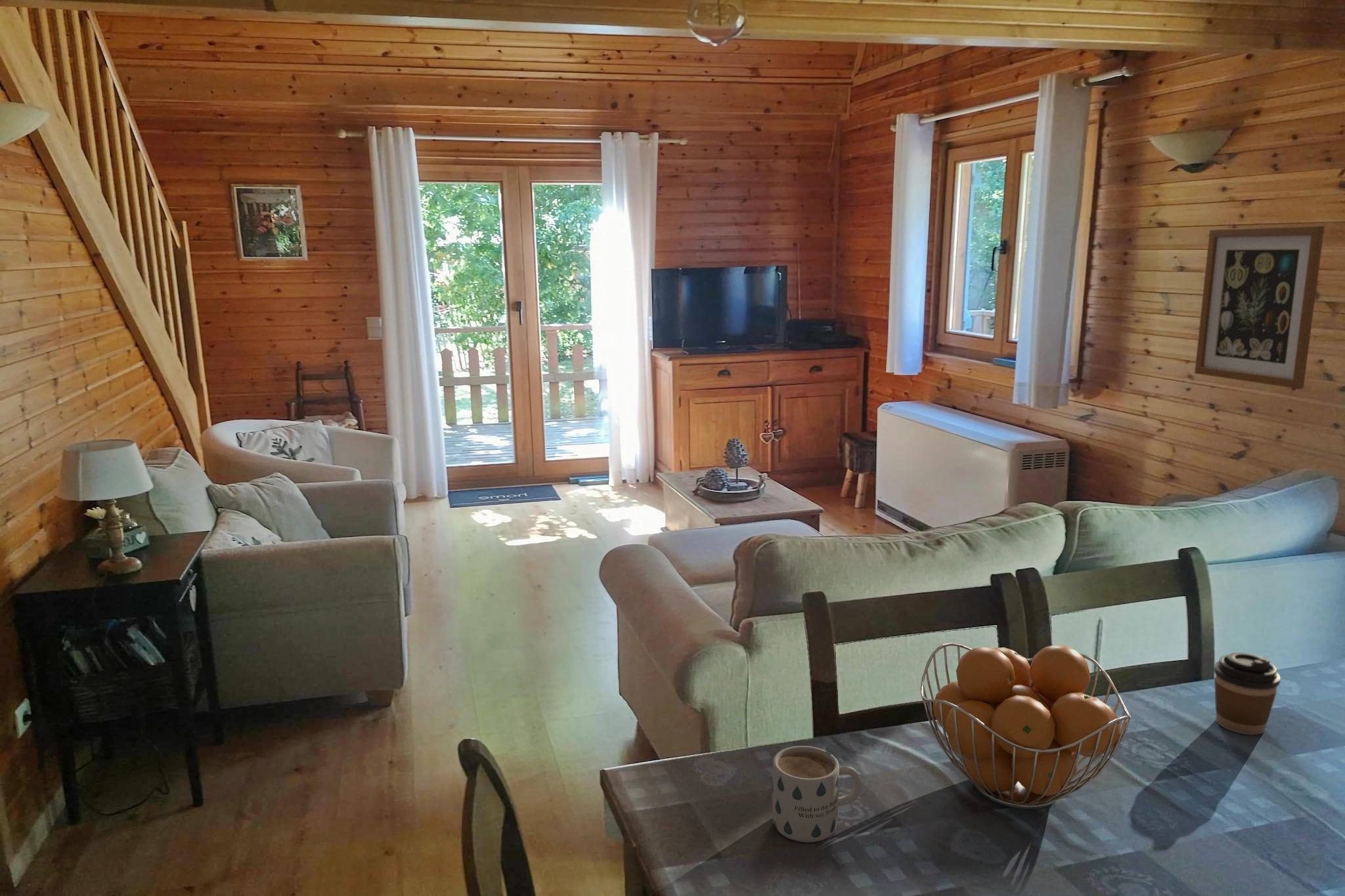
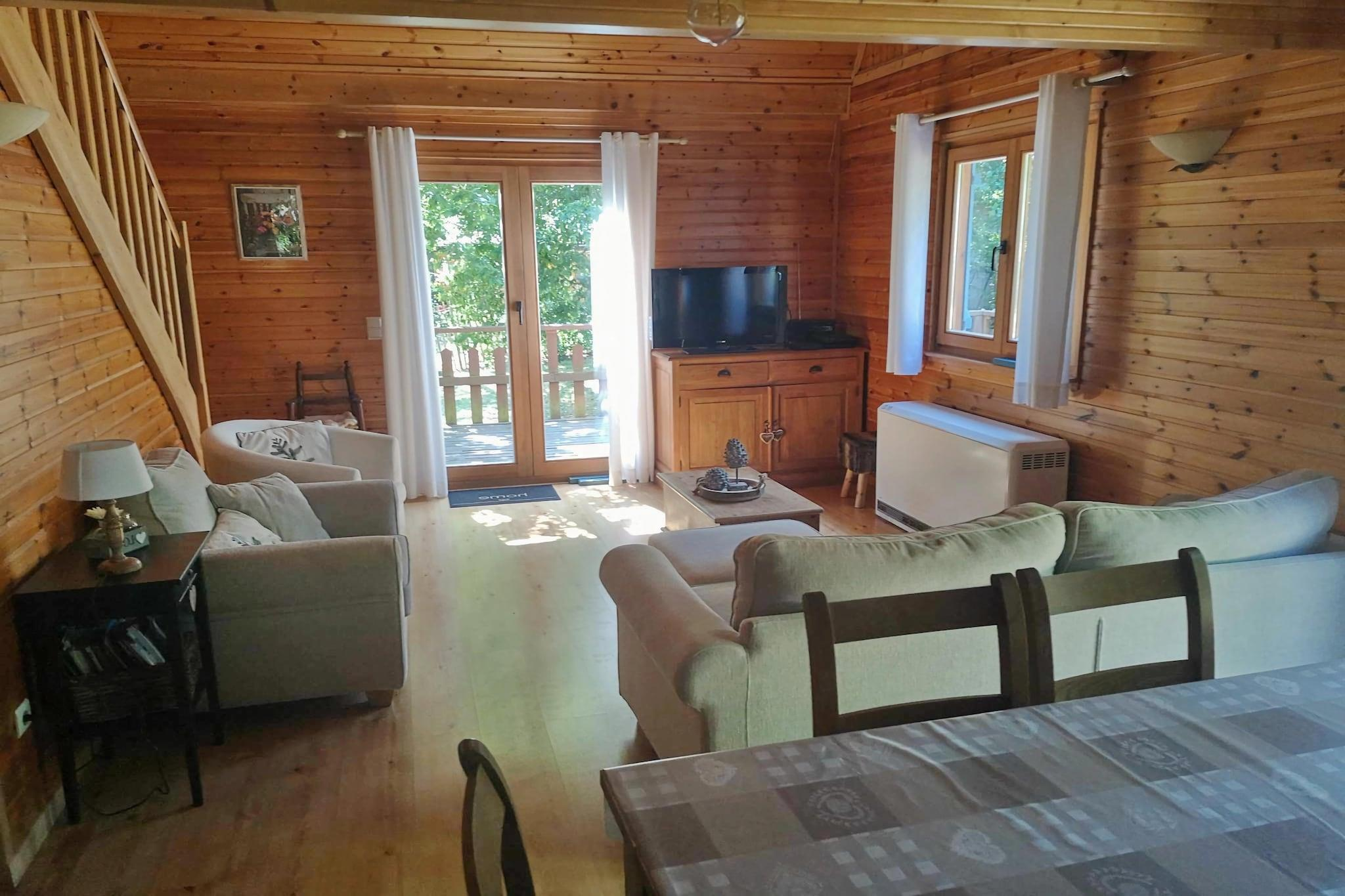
- fruit basket [920,642,1132,810]
- coffee cup [1213,652,1281,736]
- wall art [1194,225,1325,390]
- mug [772,745,862,843]
